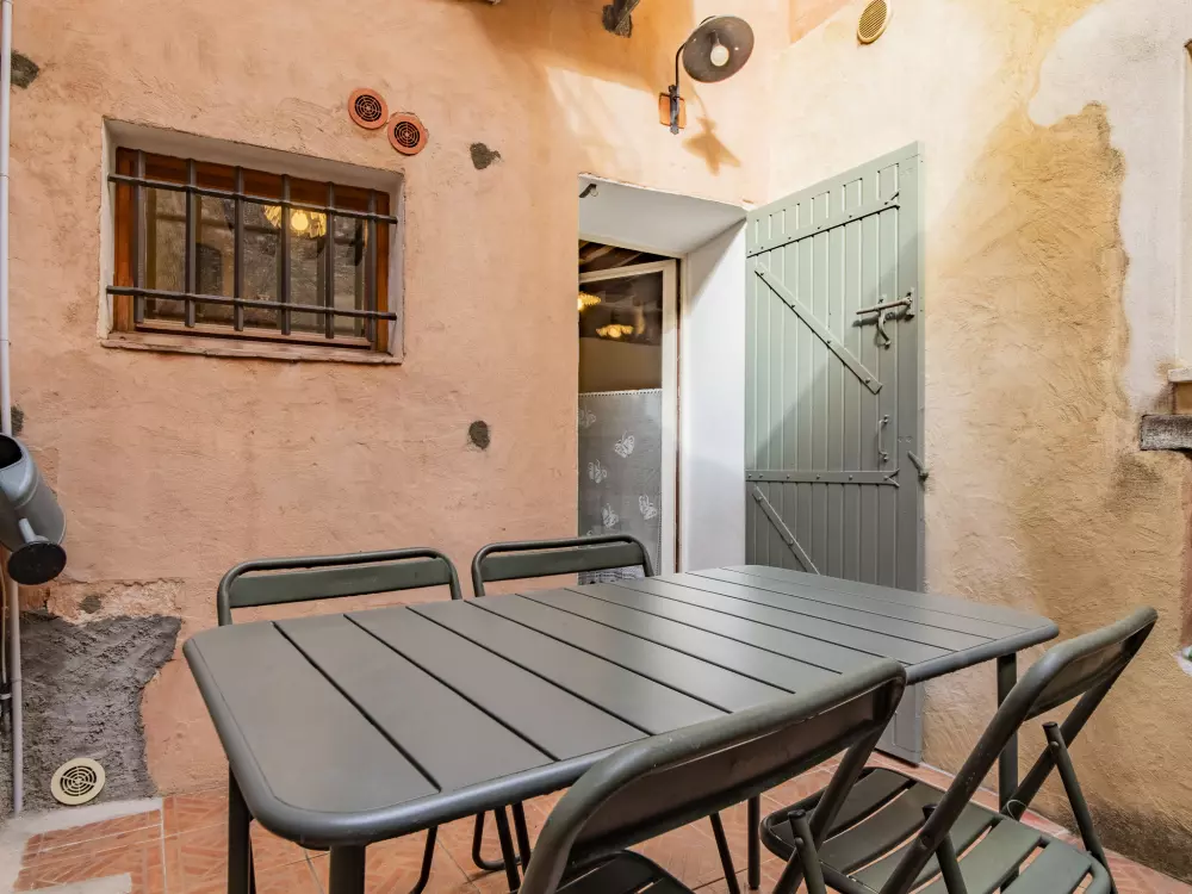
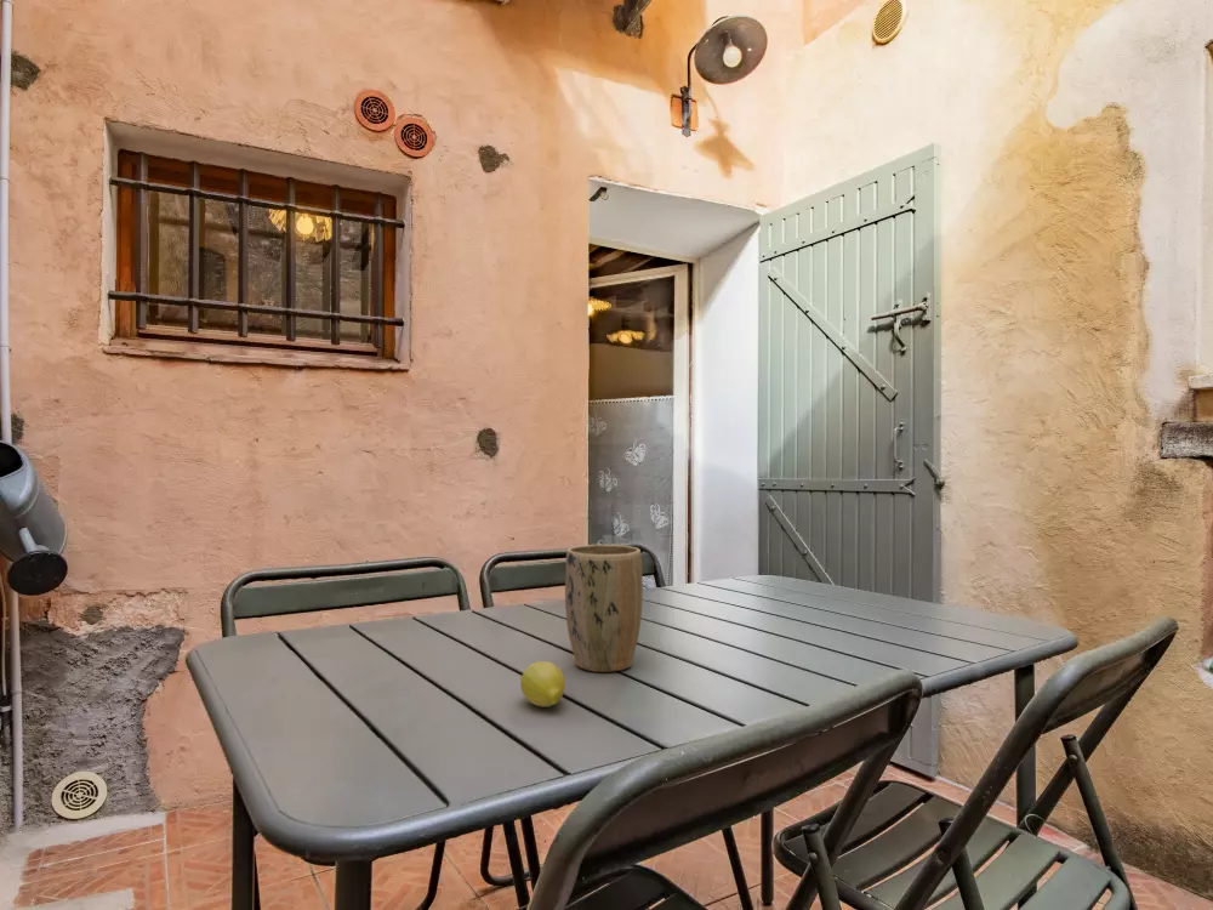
+ plant pot [564,544,644,673]
+ fruit [519,660,566,707]
